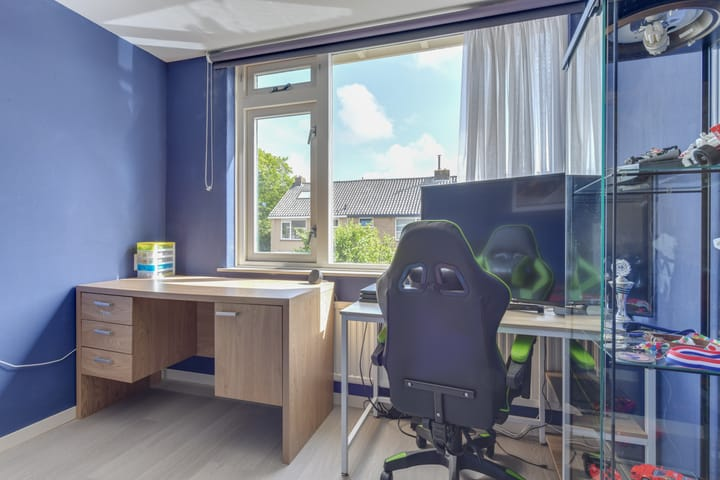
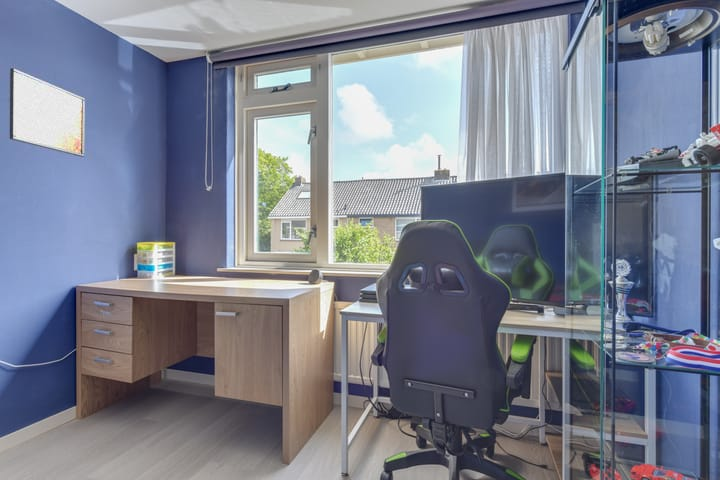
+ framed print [9,67,86,158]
